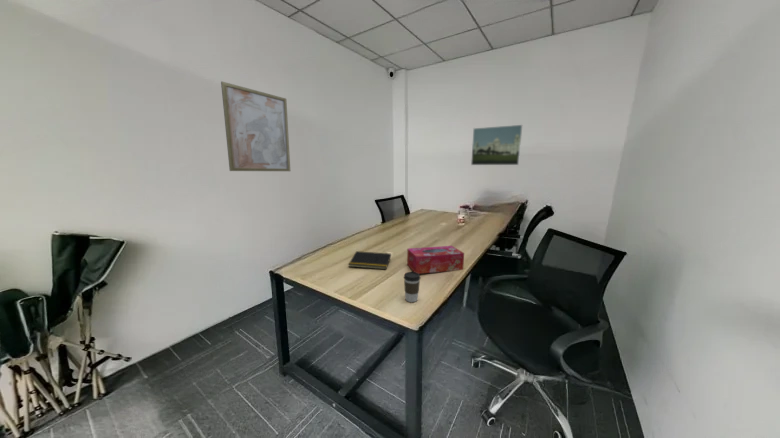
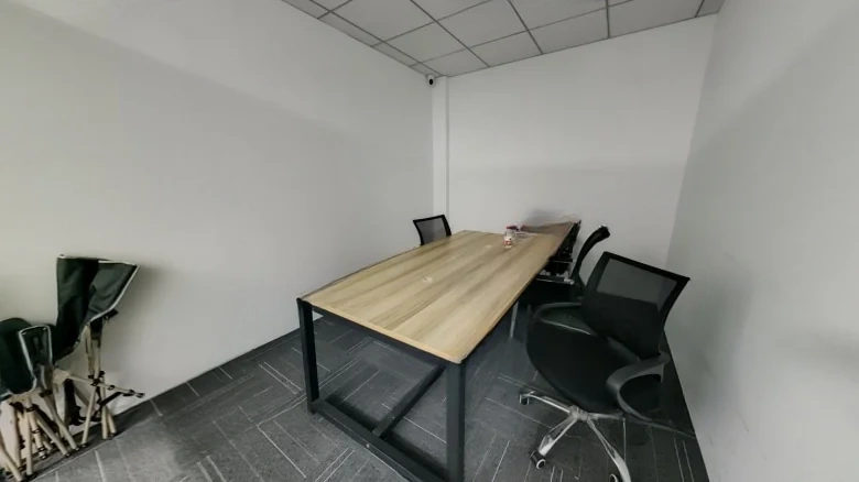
- wall art [220,80,291,172]
- notepad [347,250,392,270]
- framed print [470,124,523,166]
- coffee cup [403,271,421,303]
- tissue box [406,245,465,275]
